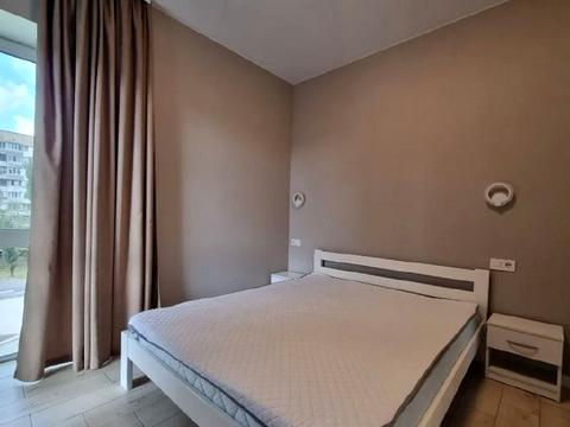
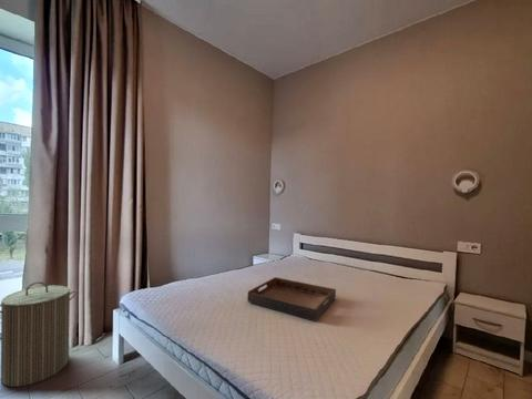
+ laundry hamper [0,282,79,388]
+ serving tray [246,276,337,323]
